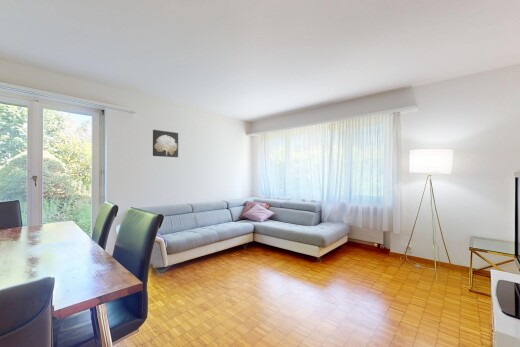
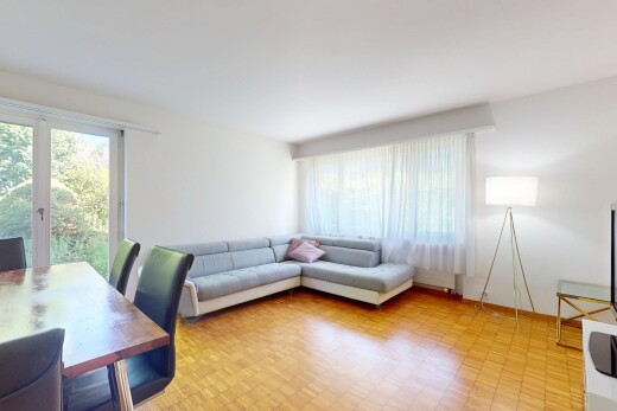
- wall art [152,129,179,158]
